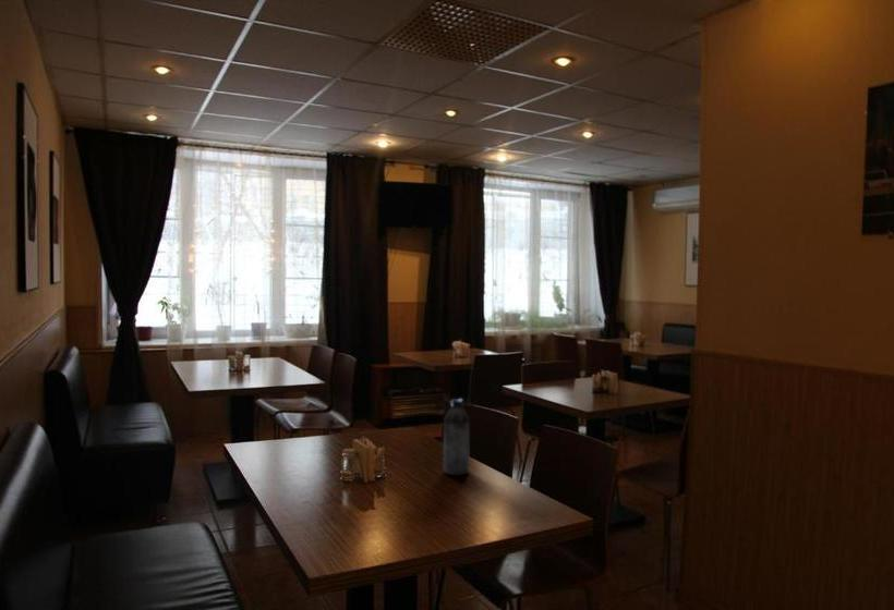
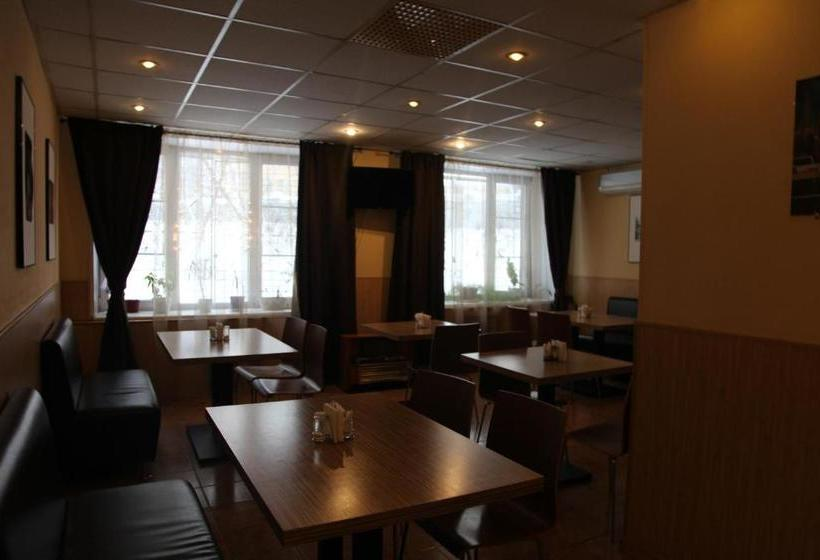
- water bottle [443,398,471,477]
